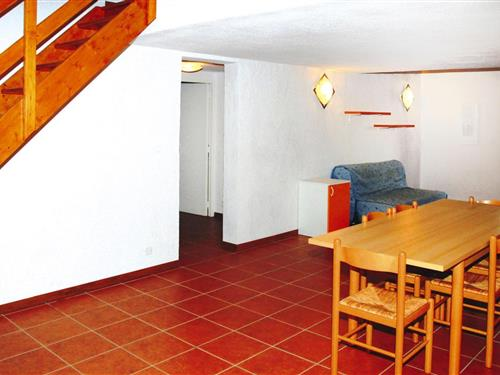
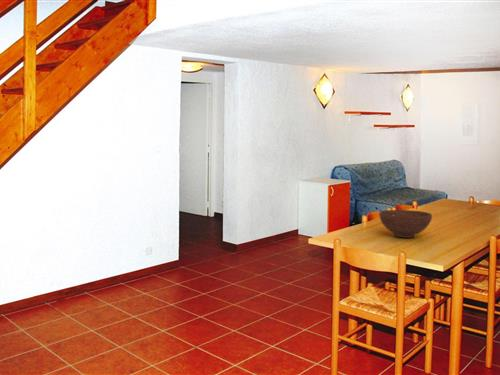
+ fruit bowl [378,209,433,239]
